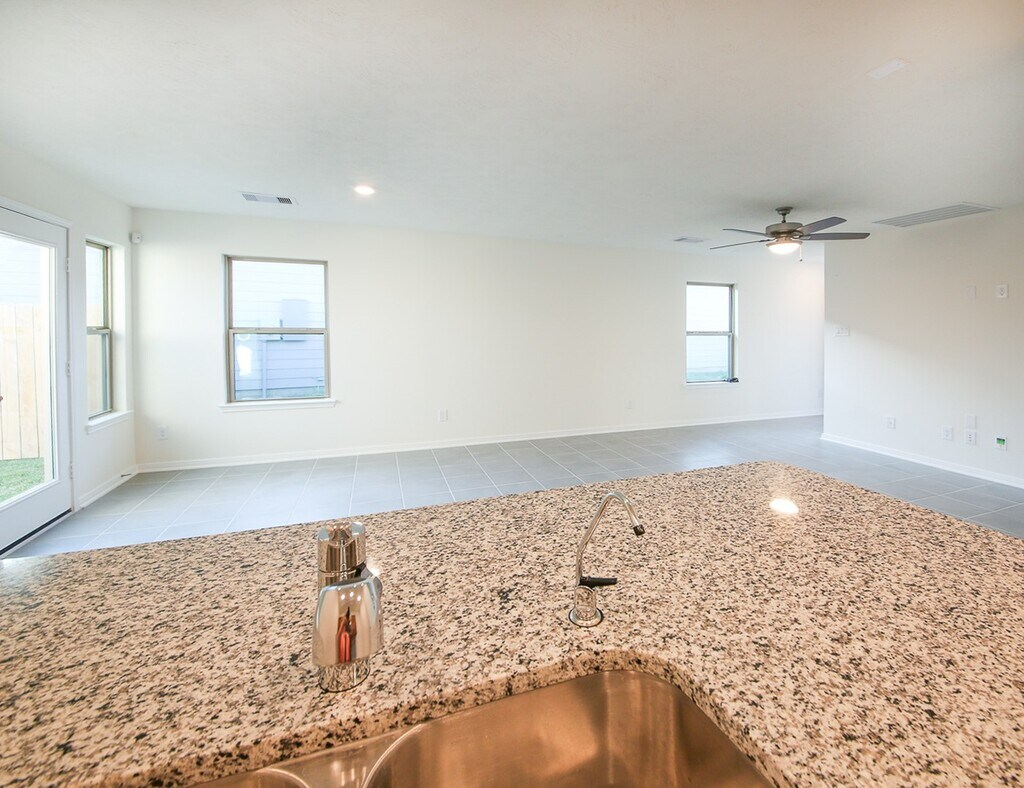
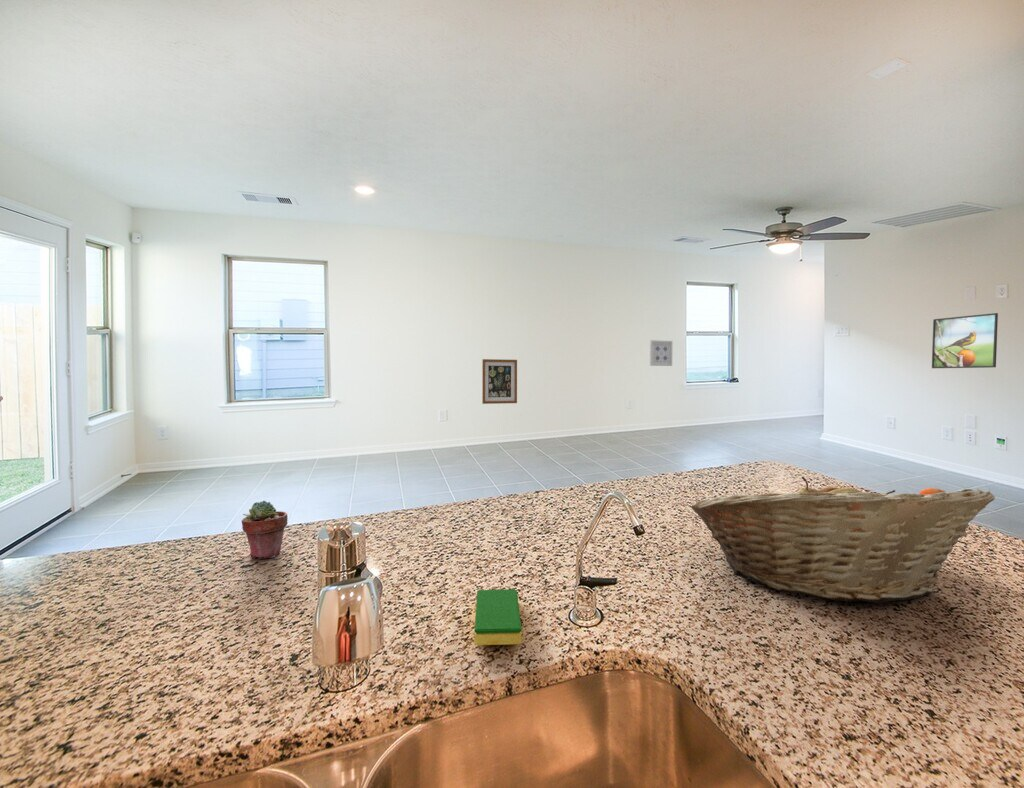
+ wall art [649,339,674,367]
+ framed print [931,312,999,369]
+ fruit basket [690,476,996,604]
+ potted succulent [241,500,289,560]
+ wall art [481,358,518,405]
+ dish sponge [474,588,522,646]
